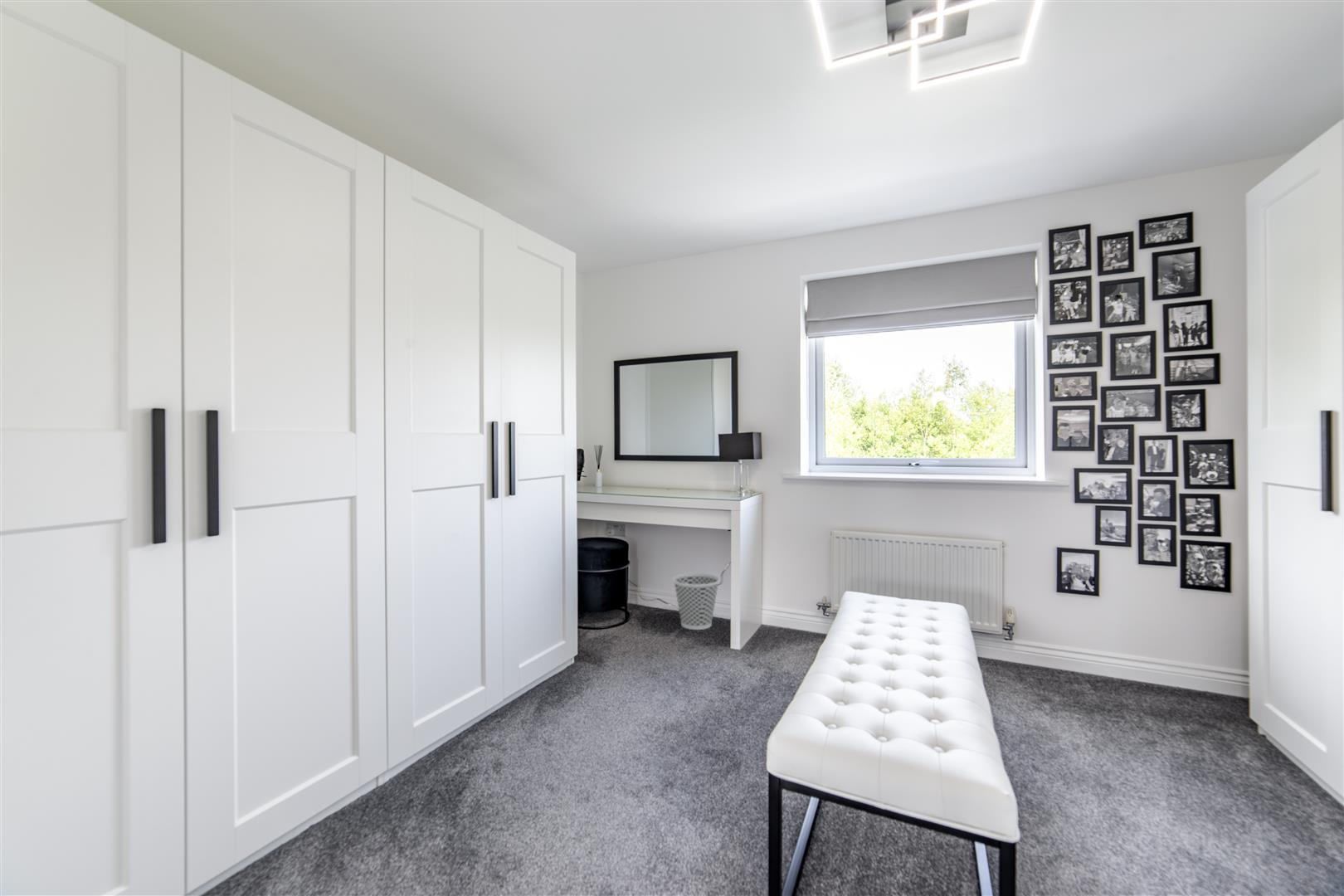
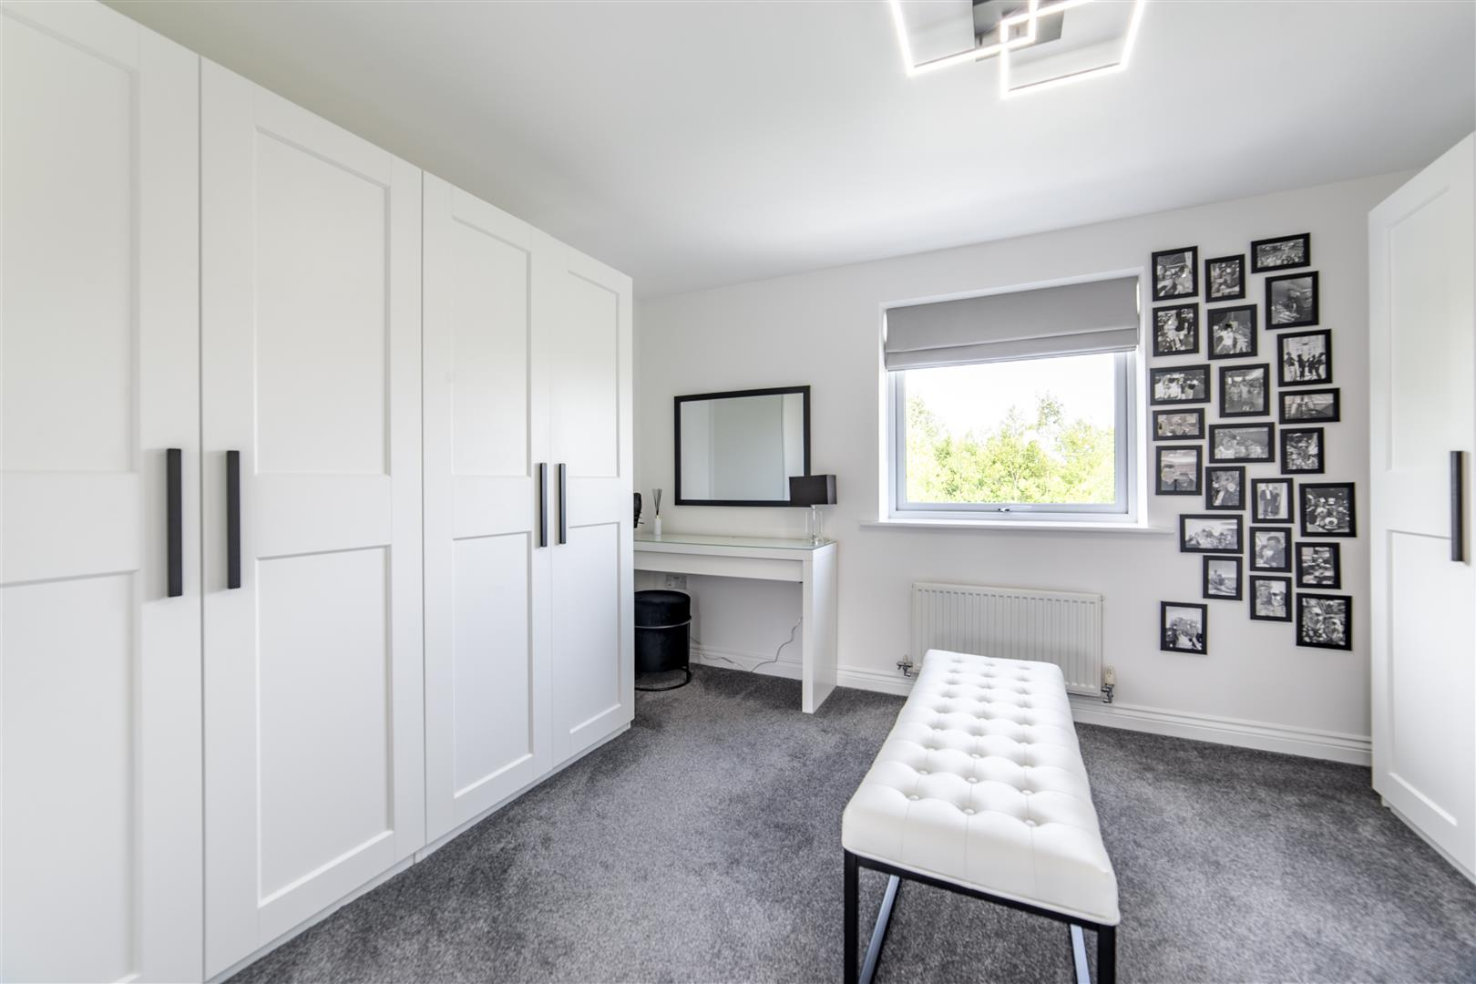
- wastebasket [672,572,720,631]
